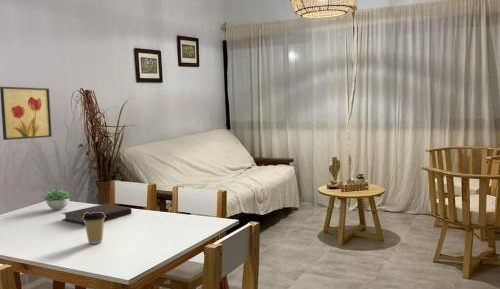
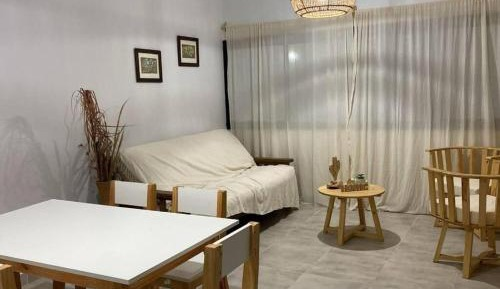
- succulent plant [42,188,73,210]
- coffee cup [82,212,106,245]
- wall art [0,86,53,141]
- notebook [61,203,133,225]
